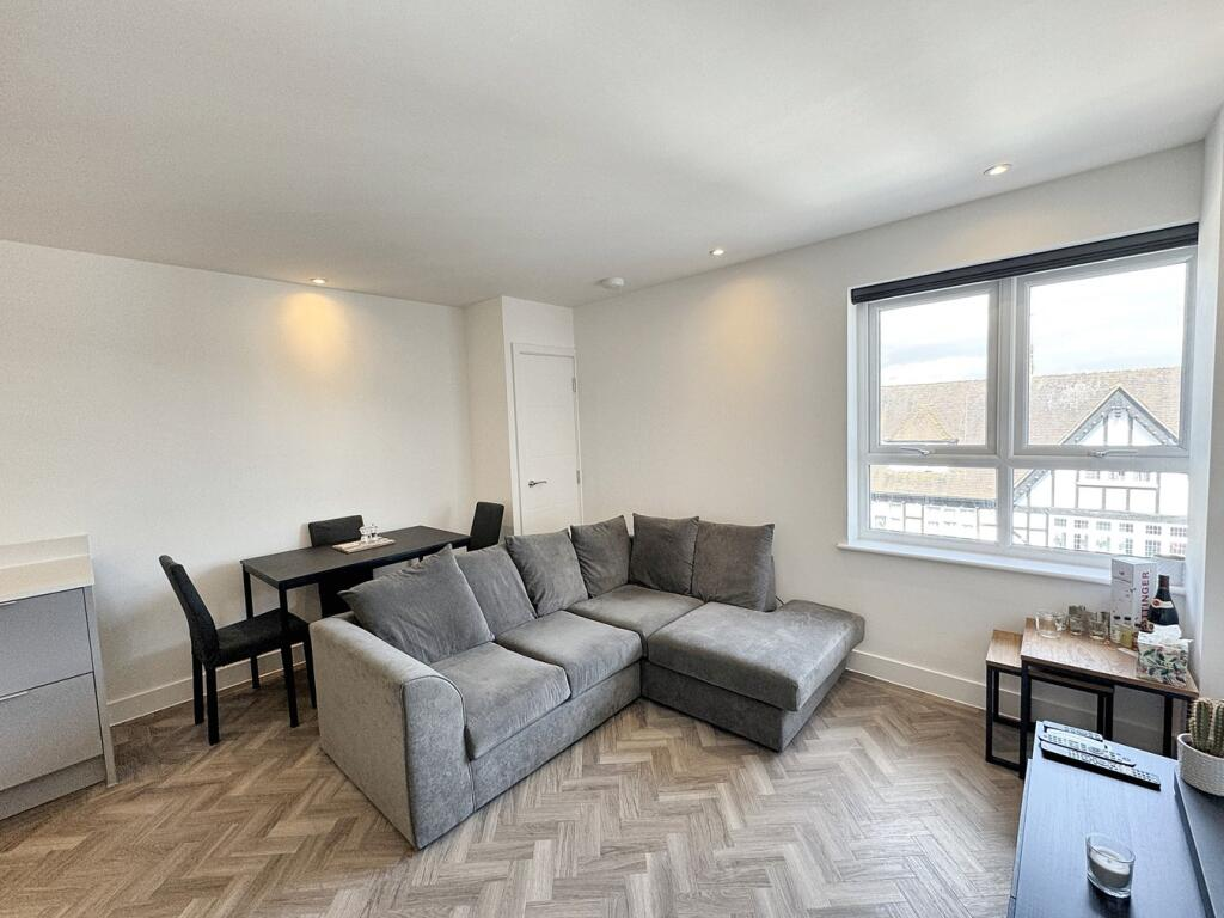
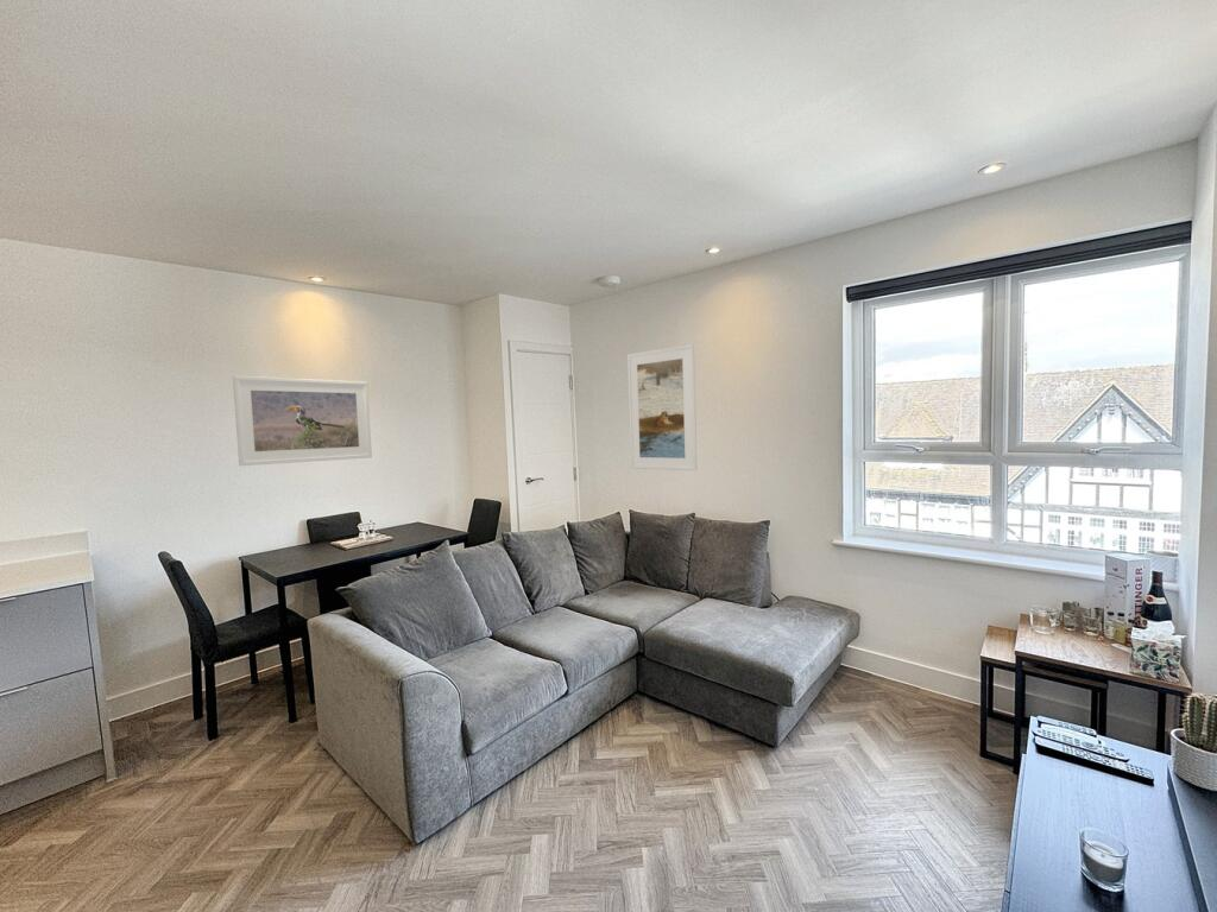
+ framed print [626,343,699,471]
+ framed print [232,375,373,467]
